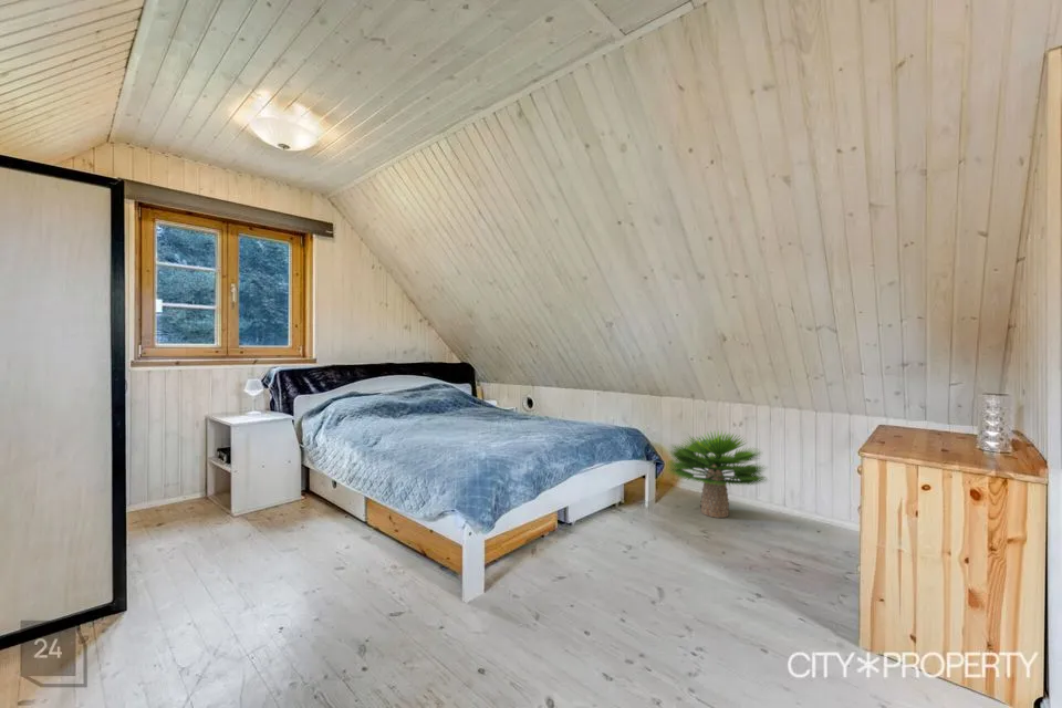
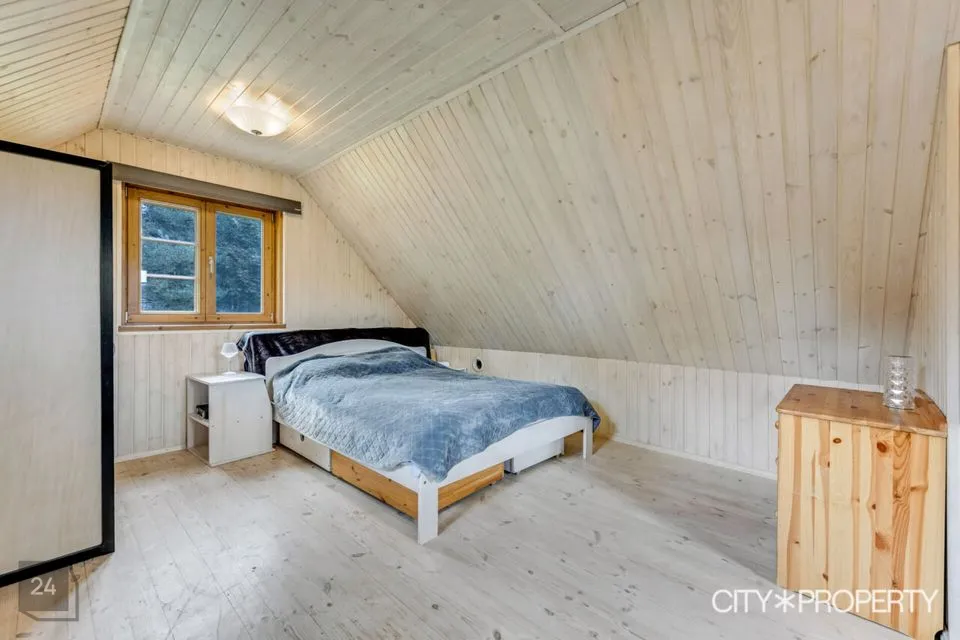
- potted plant [665,429,770,519]
